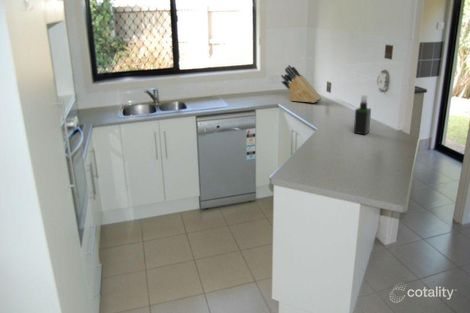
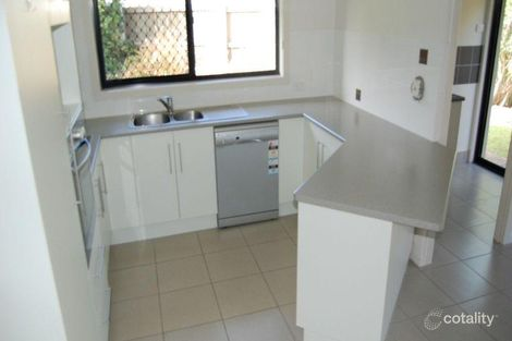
- knife block [280,64,323,104]
- spray bottle [353,94,372,136]
